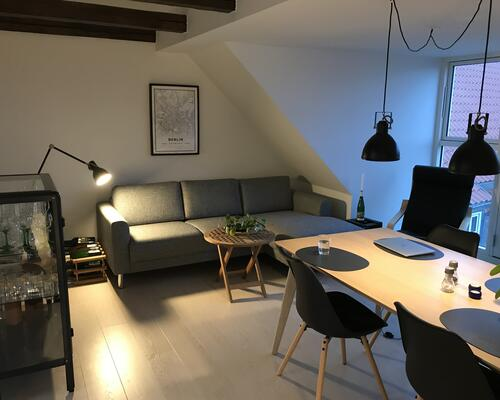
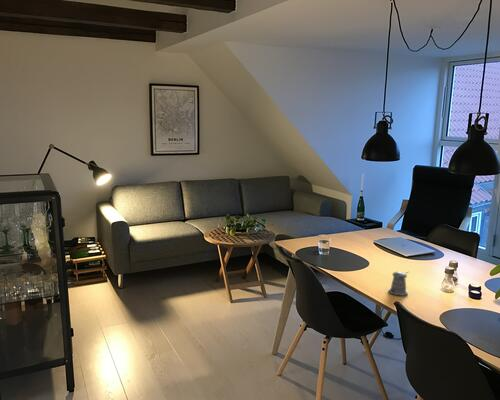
+ pepper shaker [388,271,410,297]
